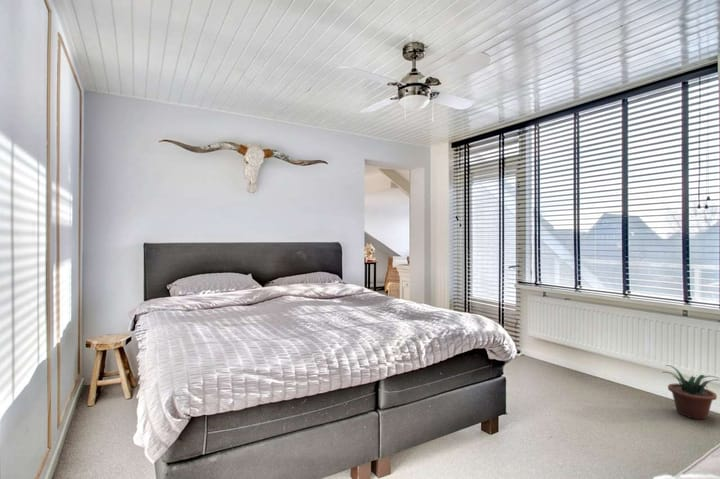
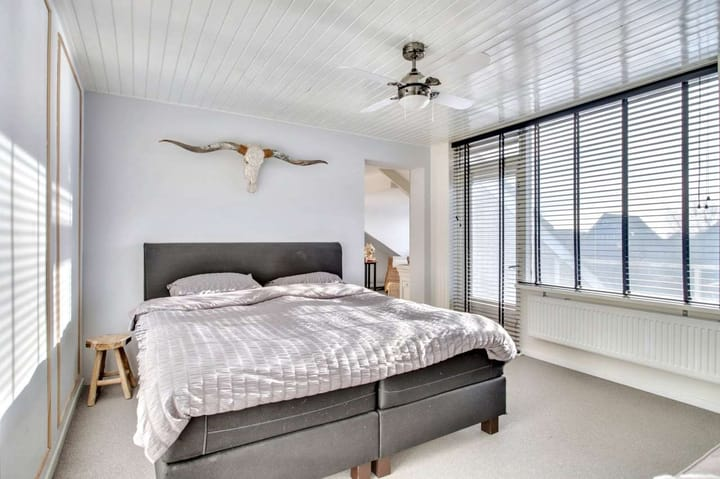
- potted plant [661,364,720,420]
